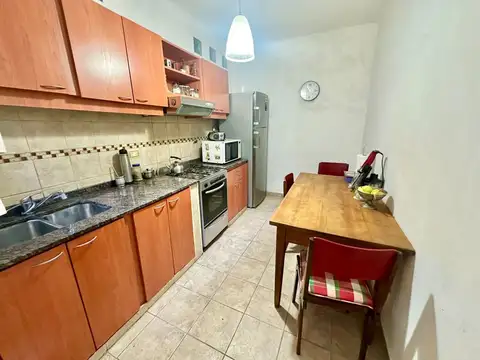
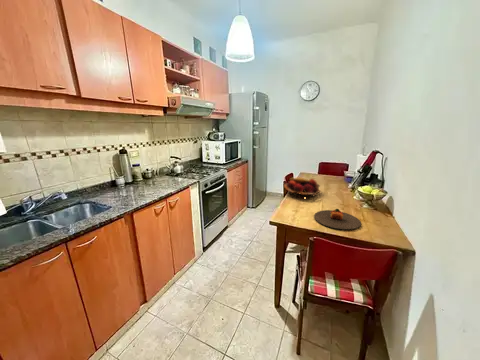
+ plate [313,208,362,231]
+ fruit basket [283,176,322,199]
